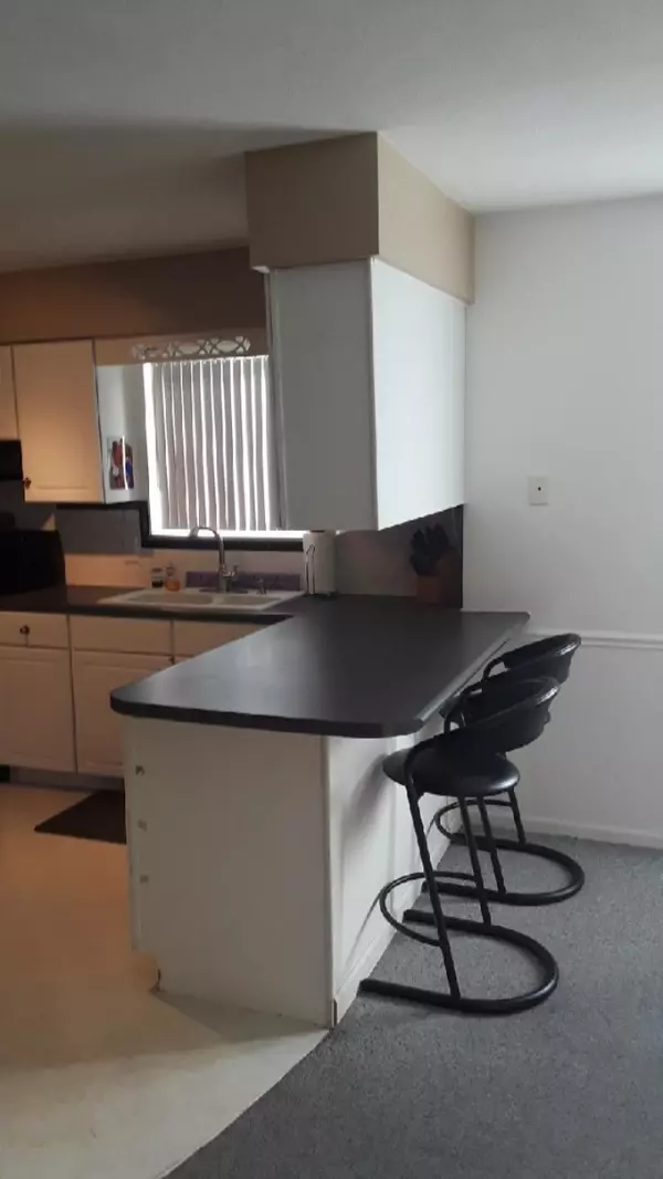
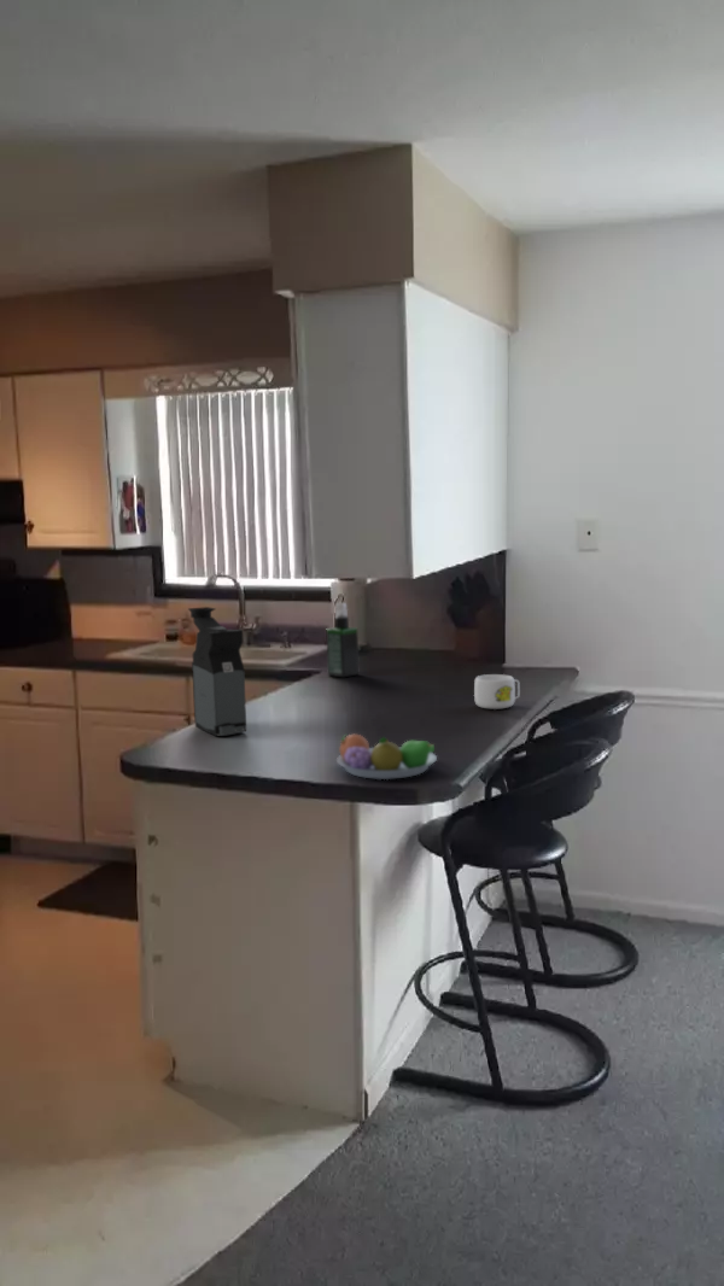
+ mug [473,673,521,711]
+ spray bottle [326,602,360,678]
+ coffee maker [187,606,247,737]
+ fruit bowl [335,732,438,781]
